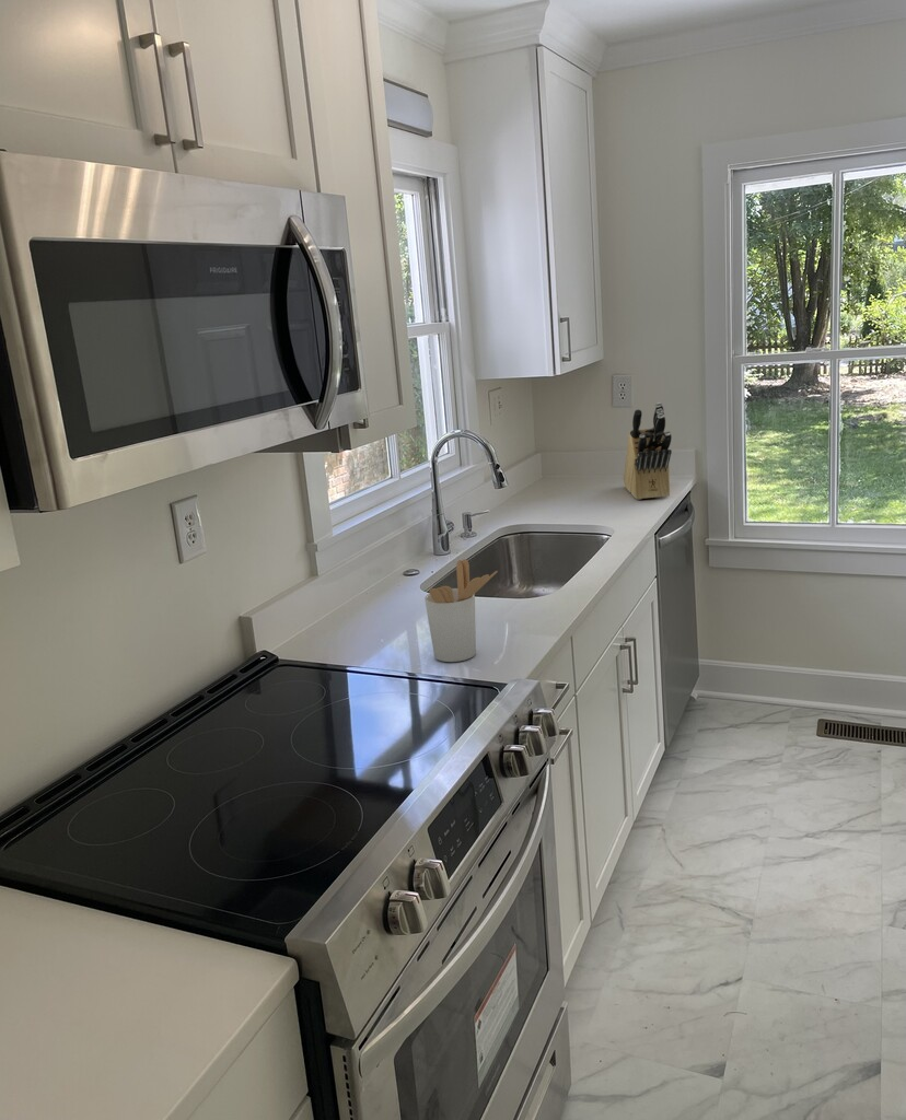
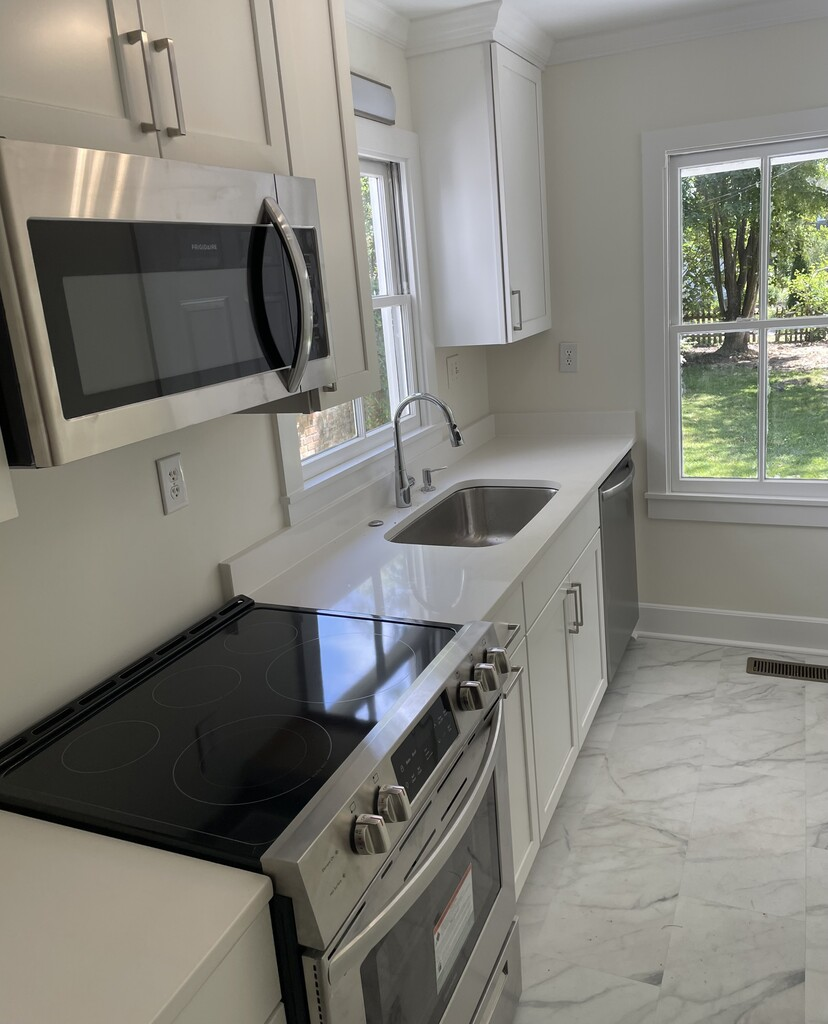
- knife block [623,401,673,501]
- utensil holder [423,558,499,663]
